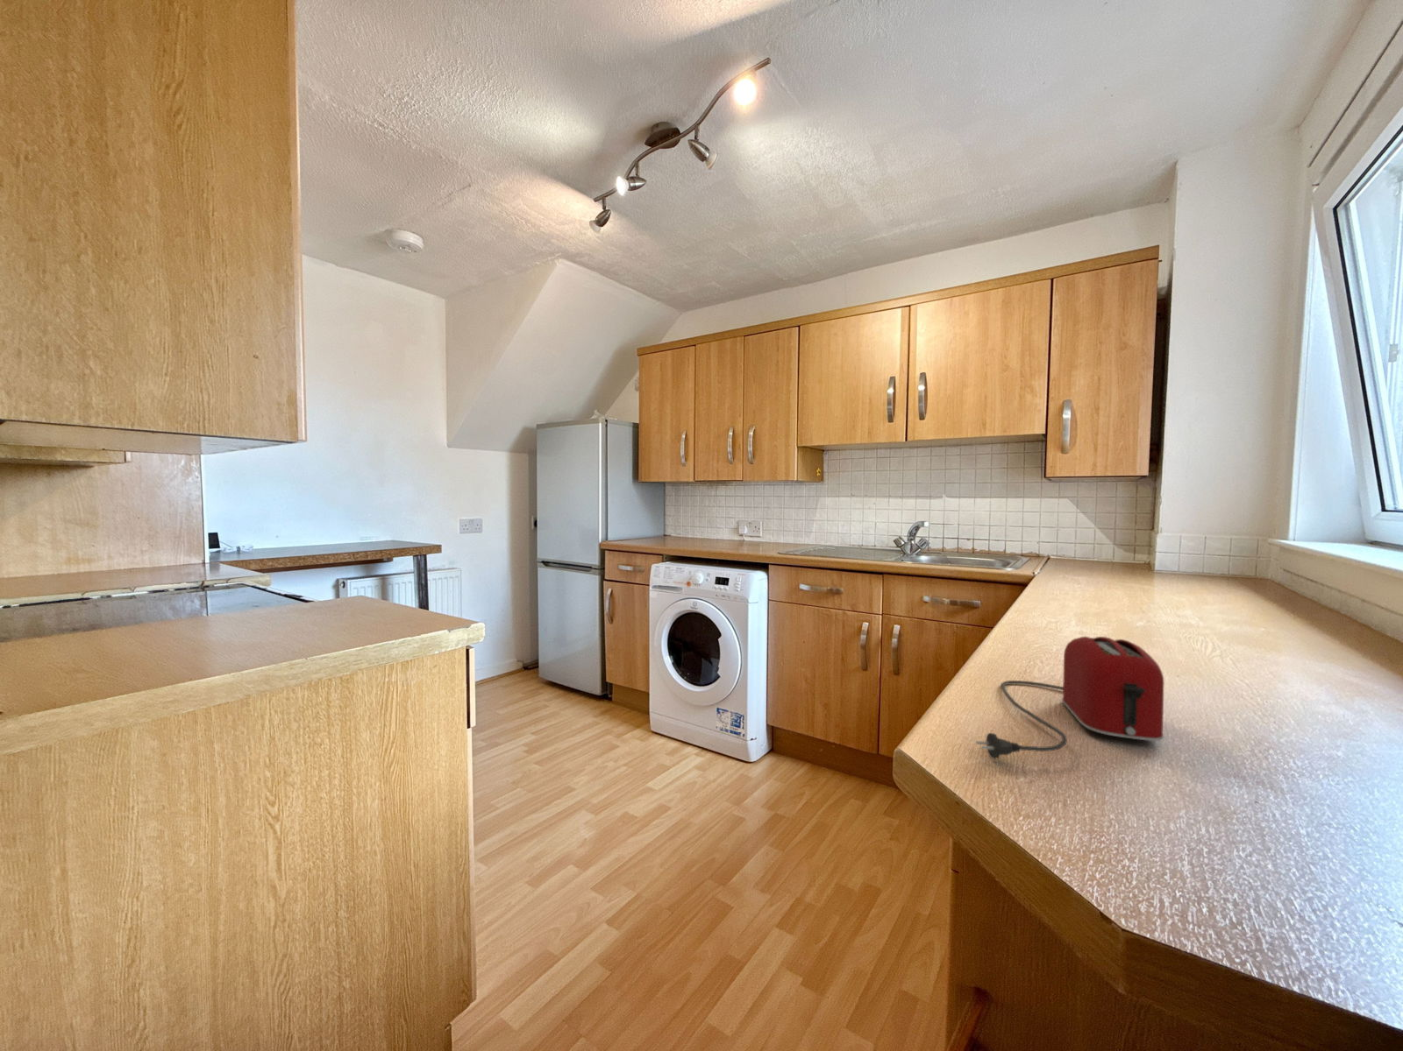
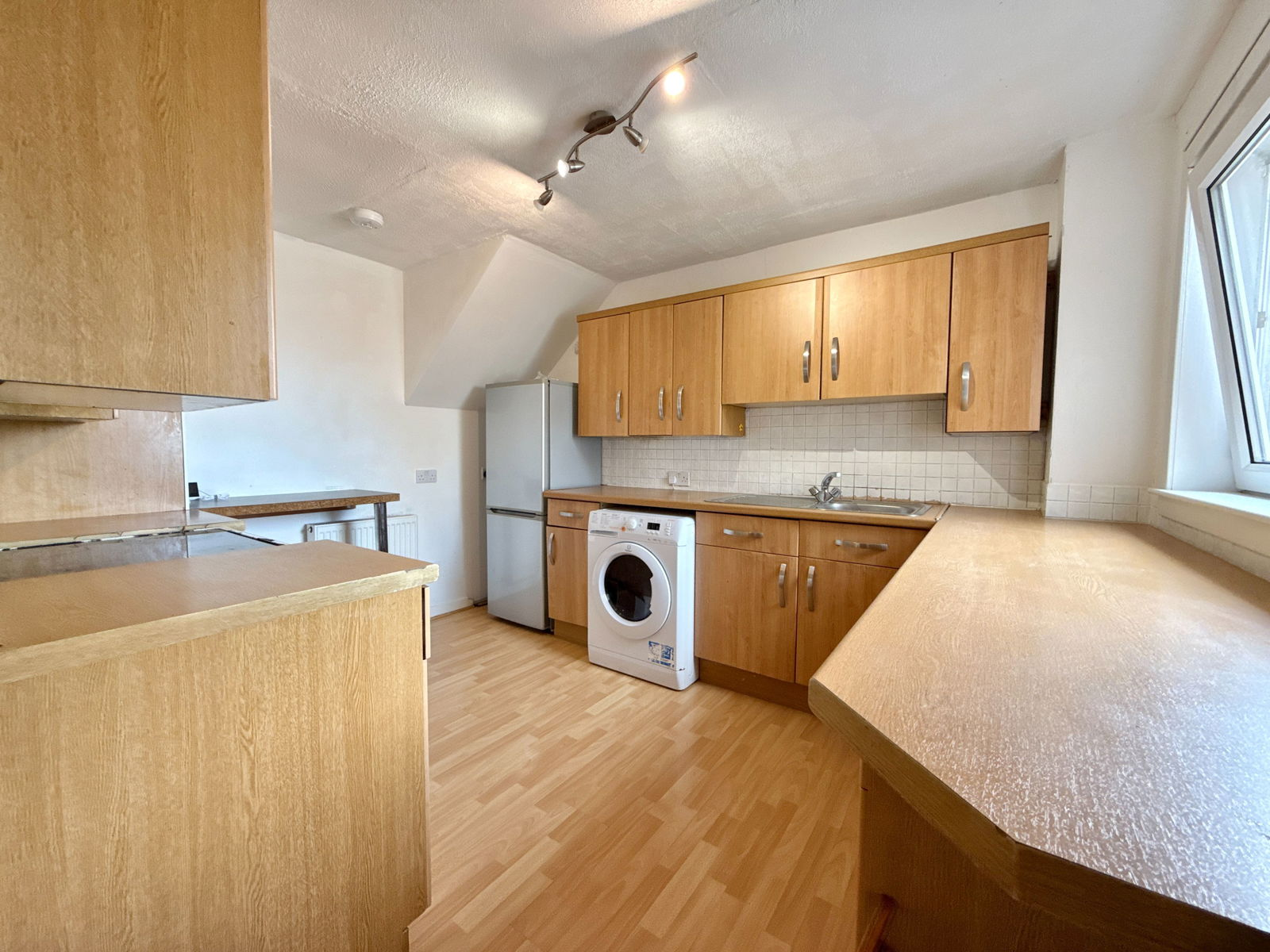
- toaster [975,636,1165,760]
